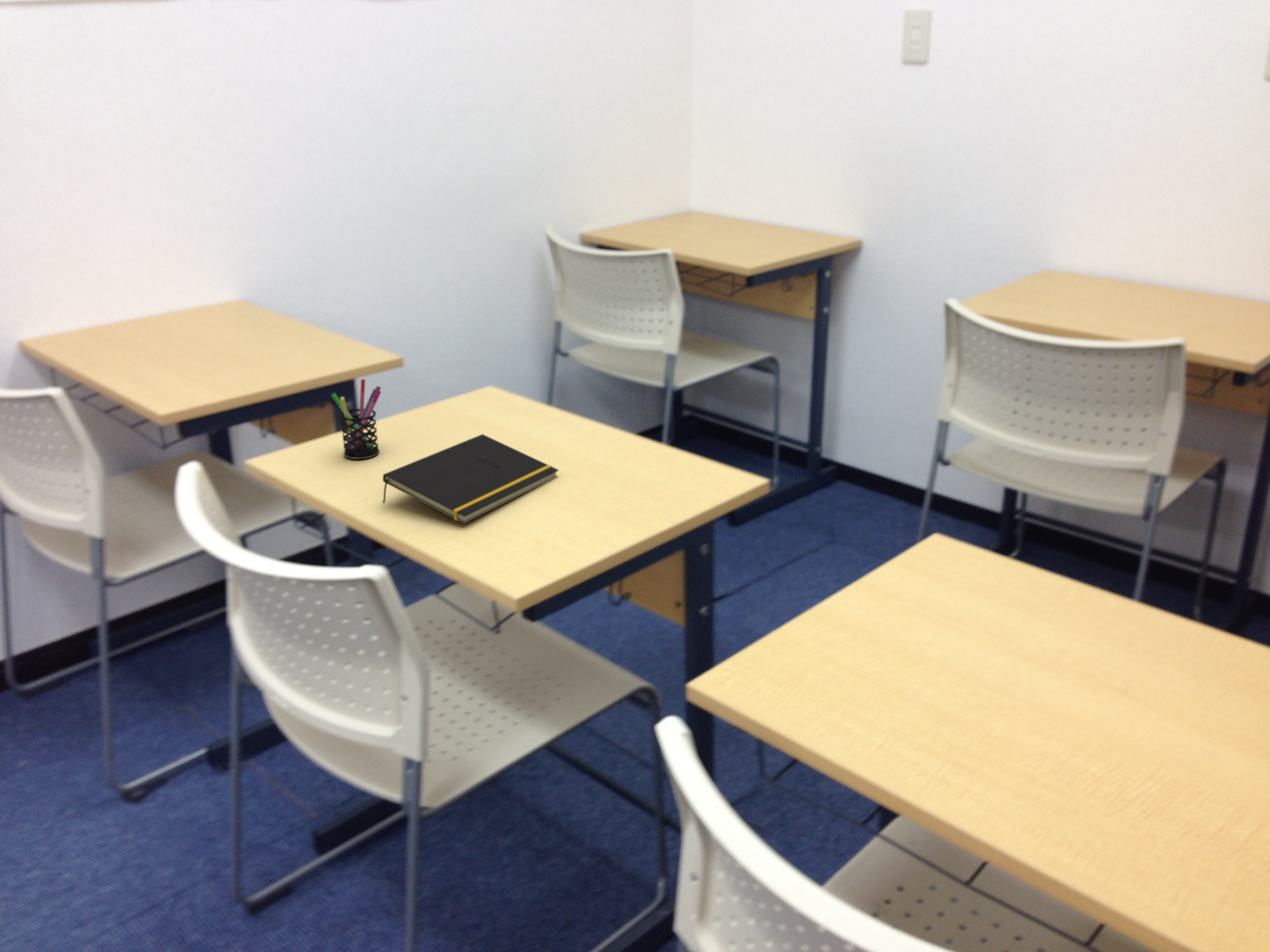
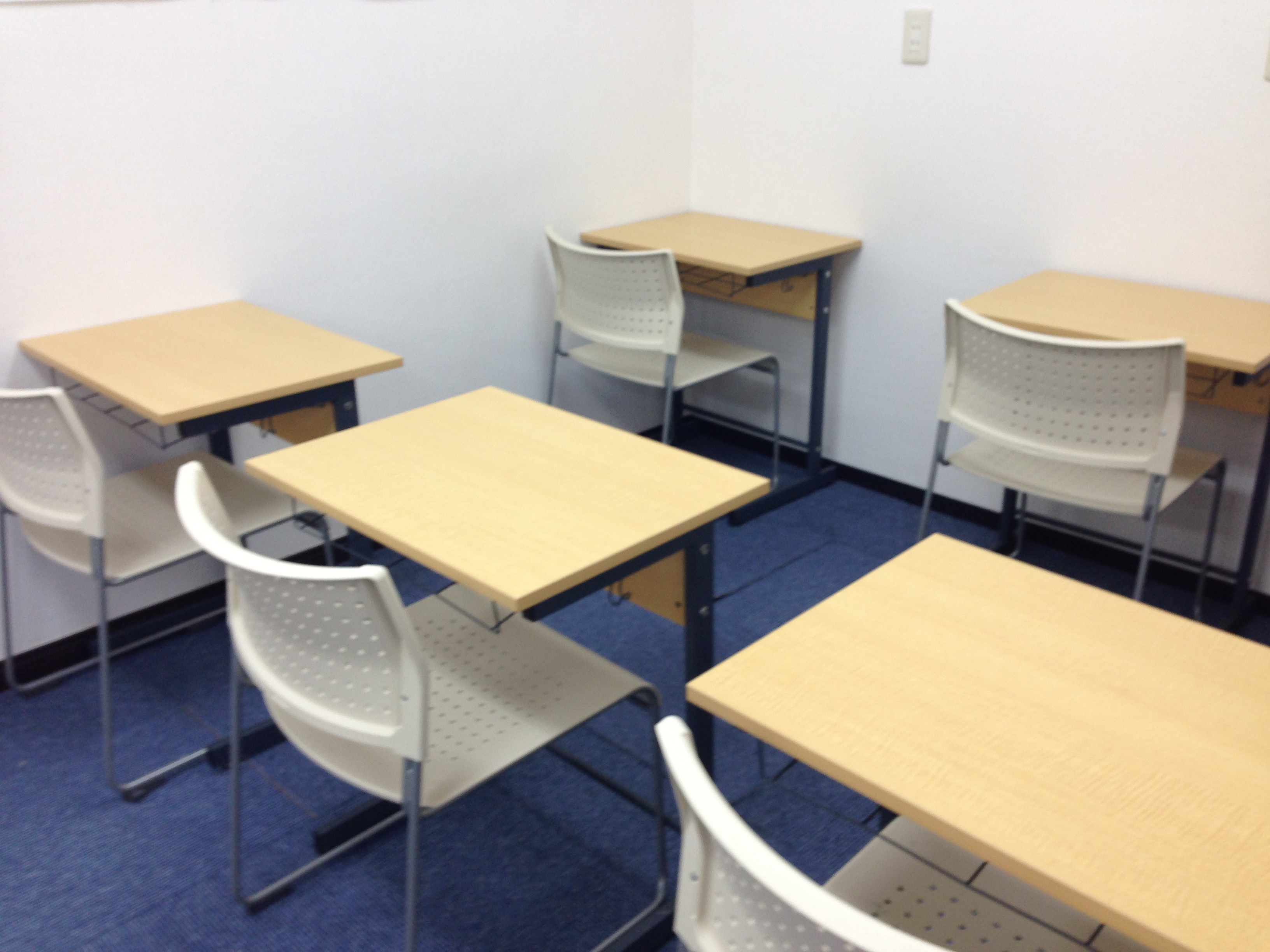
- notepad [382,434,559,524]
- pen holder [331,379,382,459]
